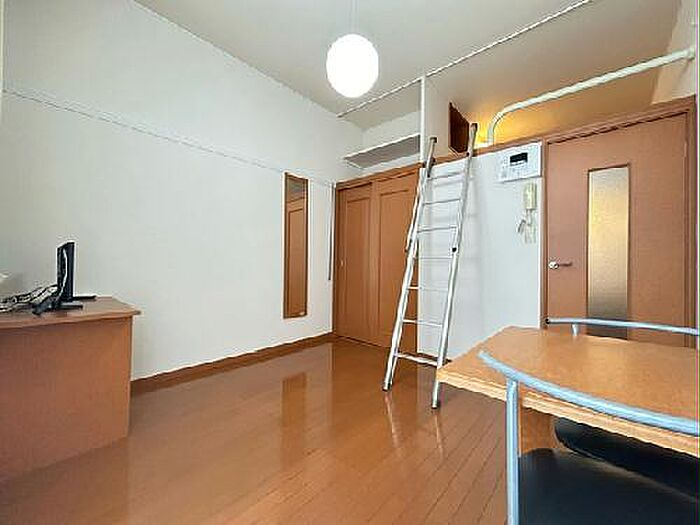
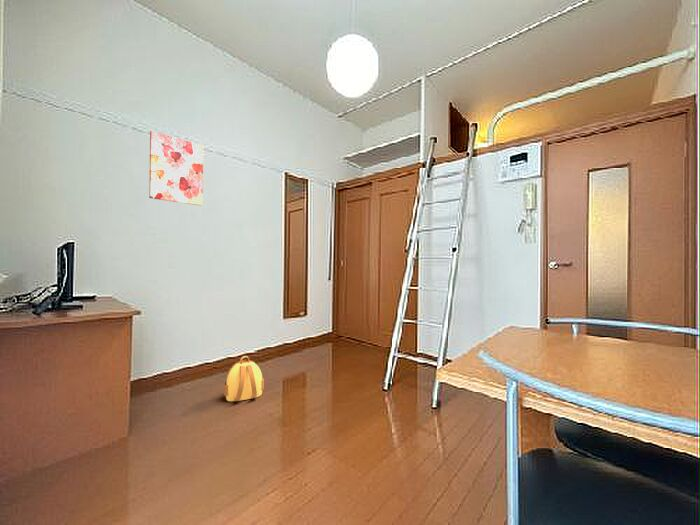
+ wall art [148,130,204,207]
+ backpack [223,355,265,402]
